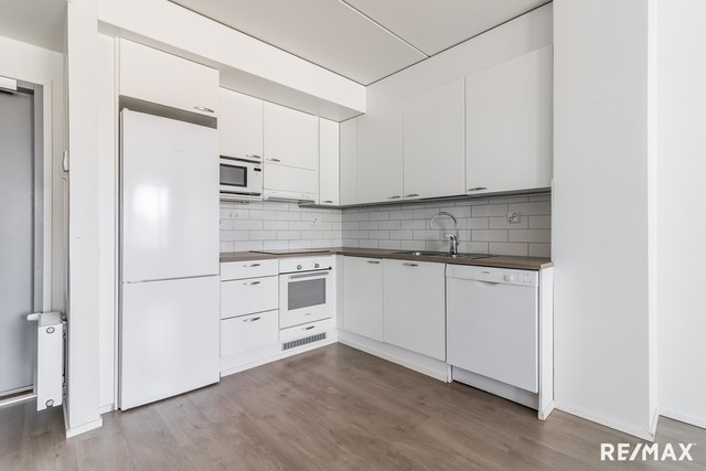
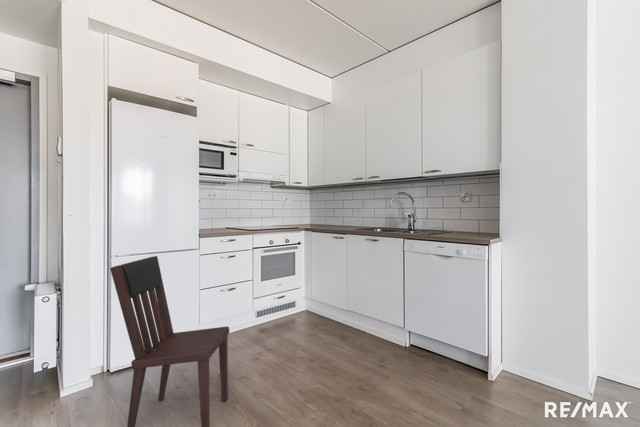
+ dining chair [109,255,230,427]
